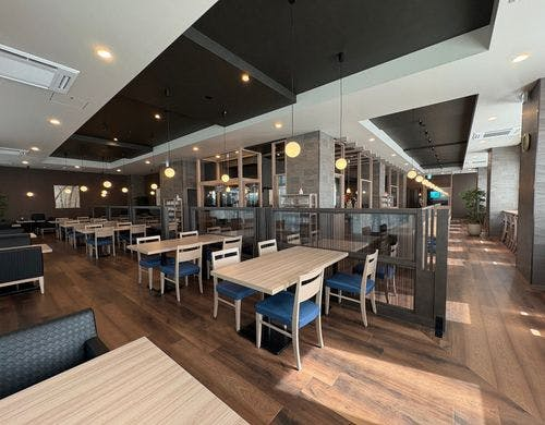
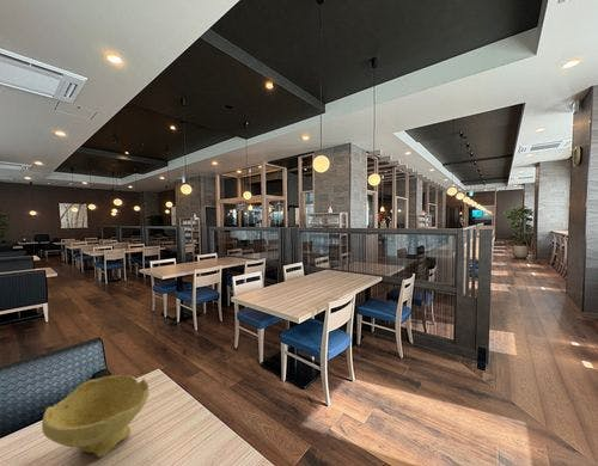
+ bowl [41,374,151,459]
